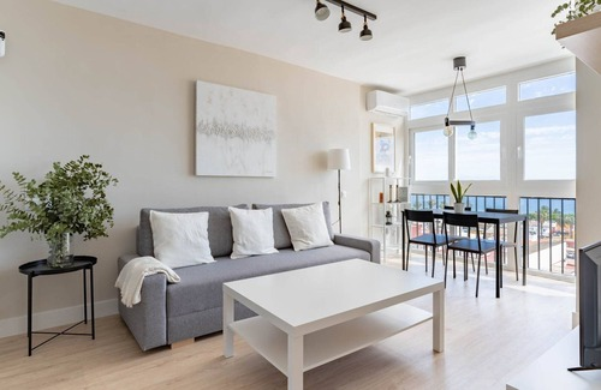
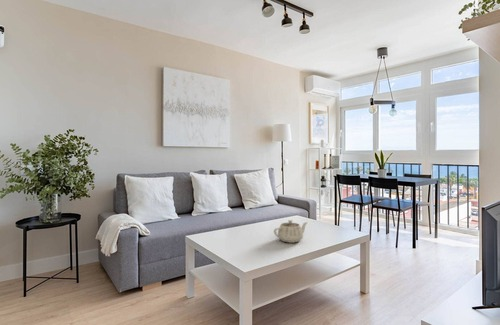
+ teapot [273,219,309,244]
